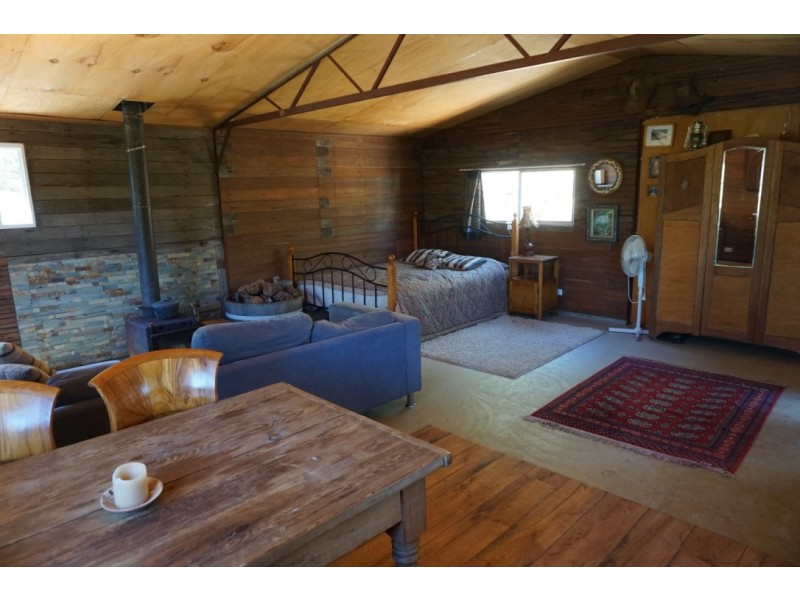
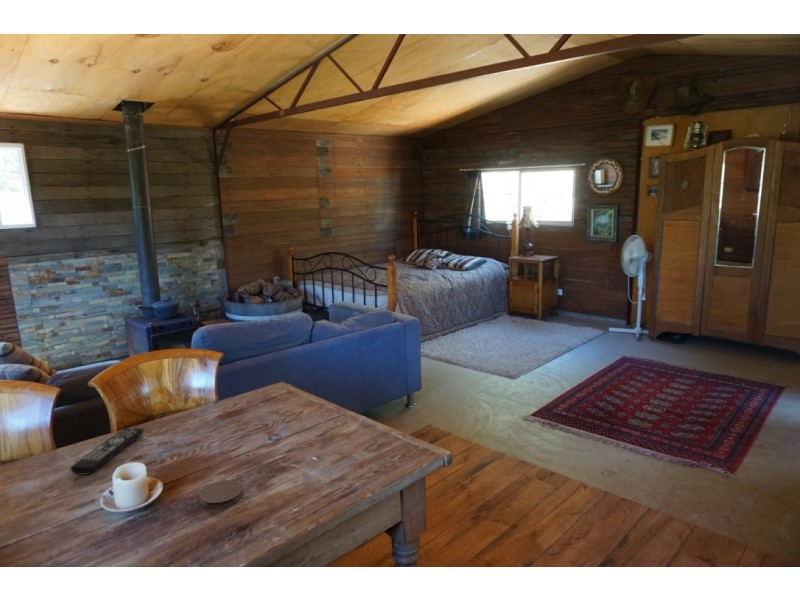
+ coaster [198,479,244,509]
+ remote control [69,427,145,476]
